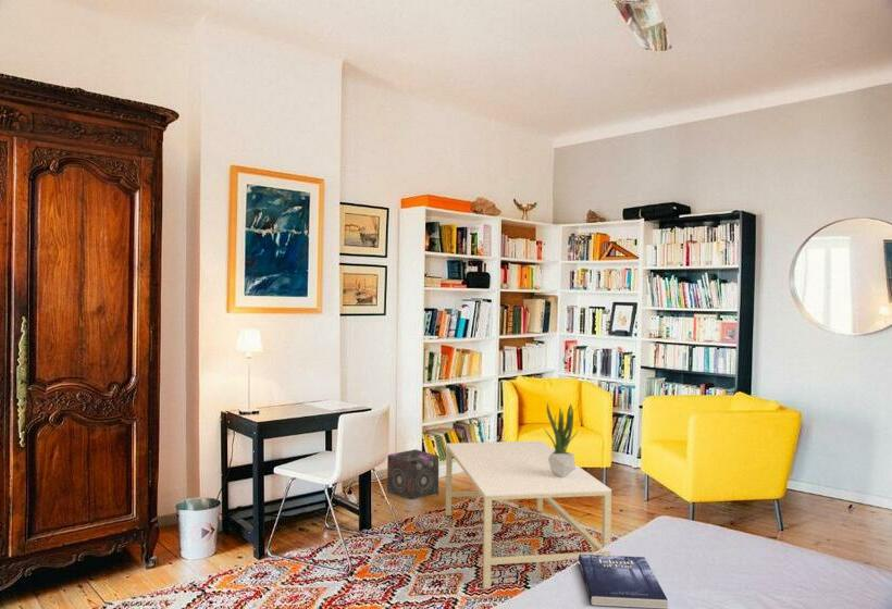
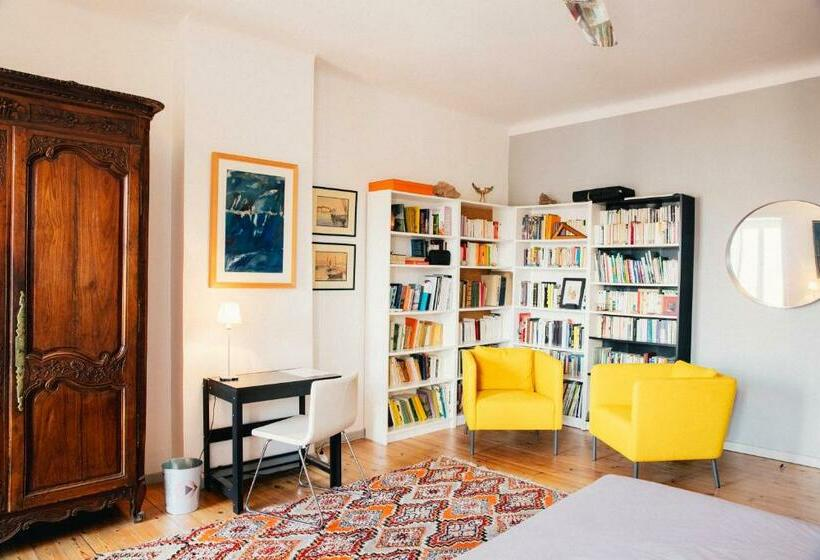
- coffee table [445,439,612,589]
- speaker [386,448,439,500]
- book [578,554,669,609]
- potted plant [543,401,579,478]
